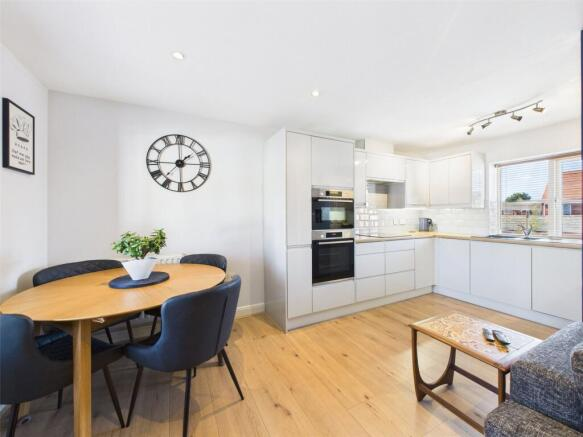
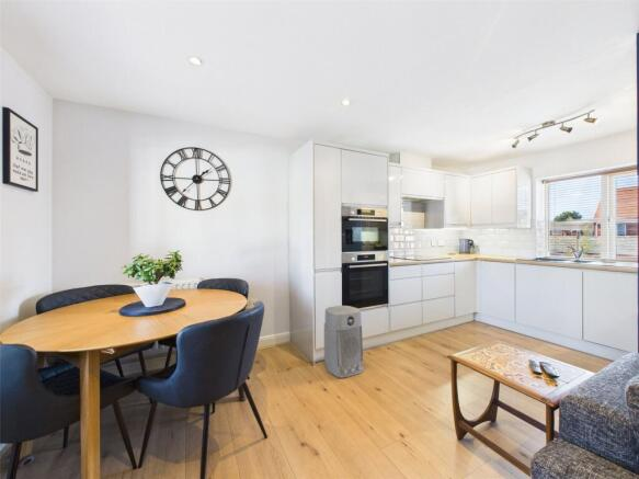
+ air purifier [323,305,365,379]
